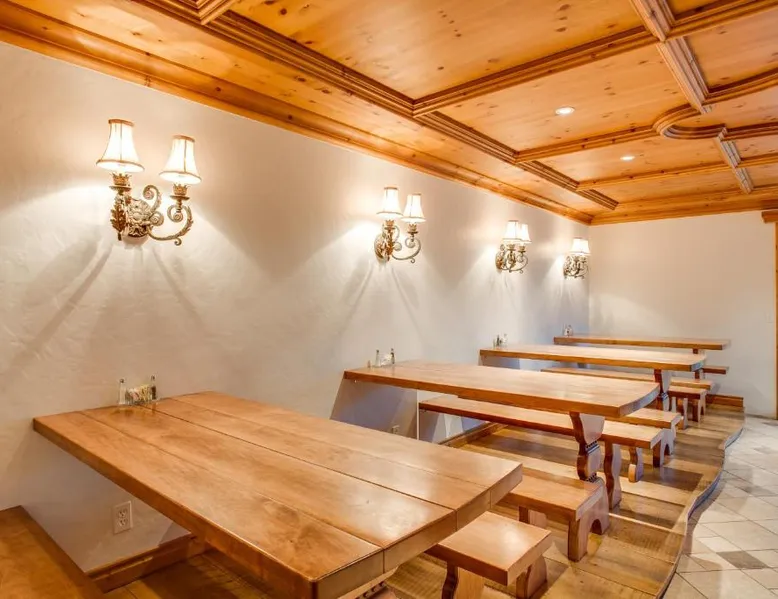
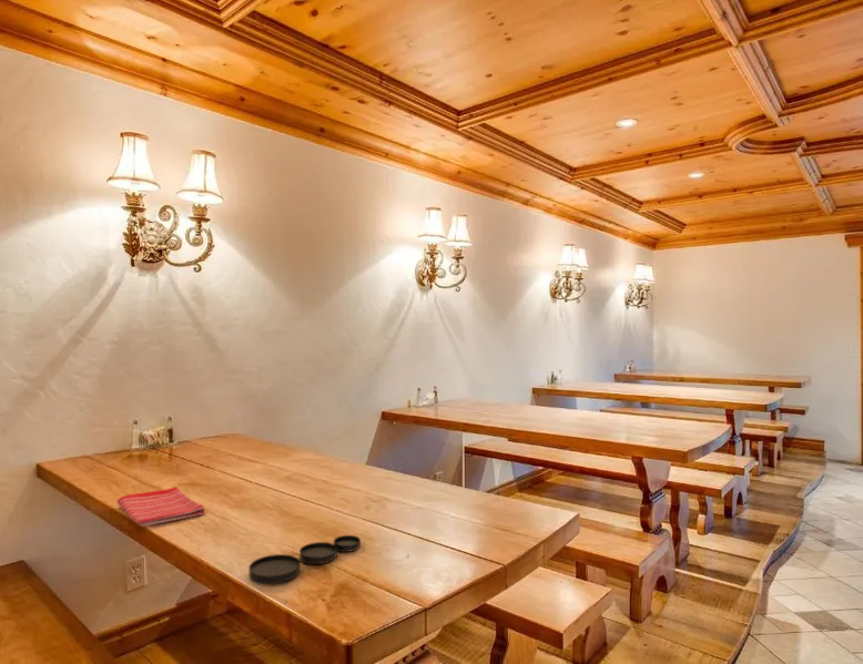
+ plate [247,534,362,585]
+ dish towel [116,486,206,528]
